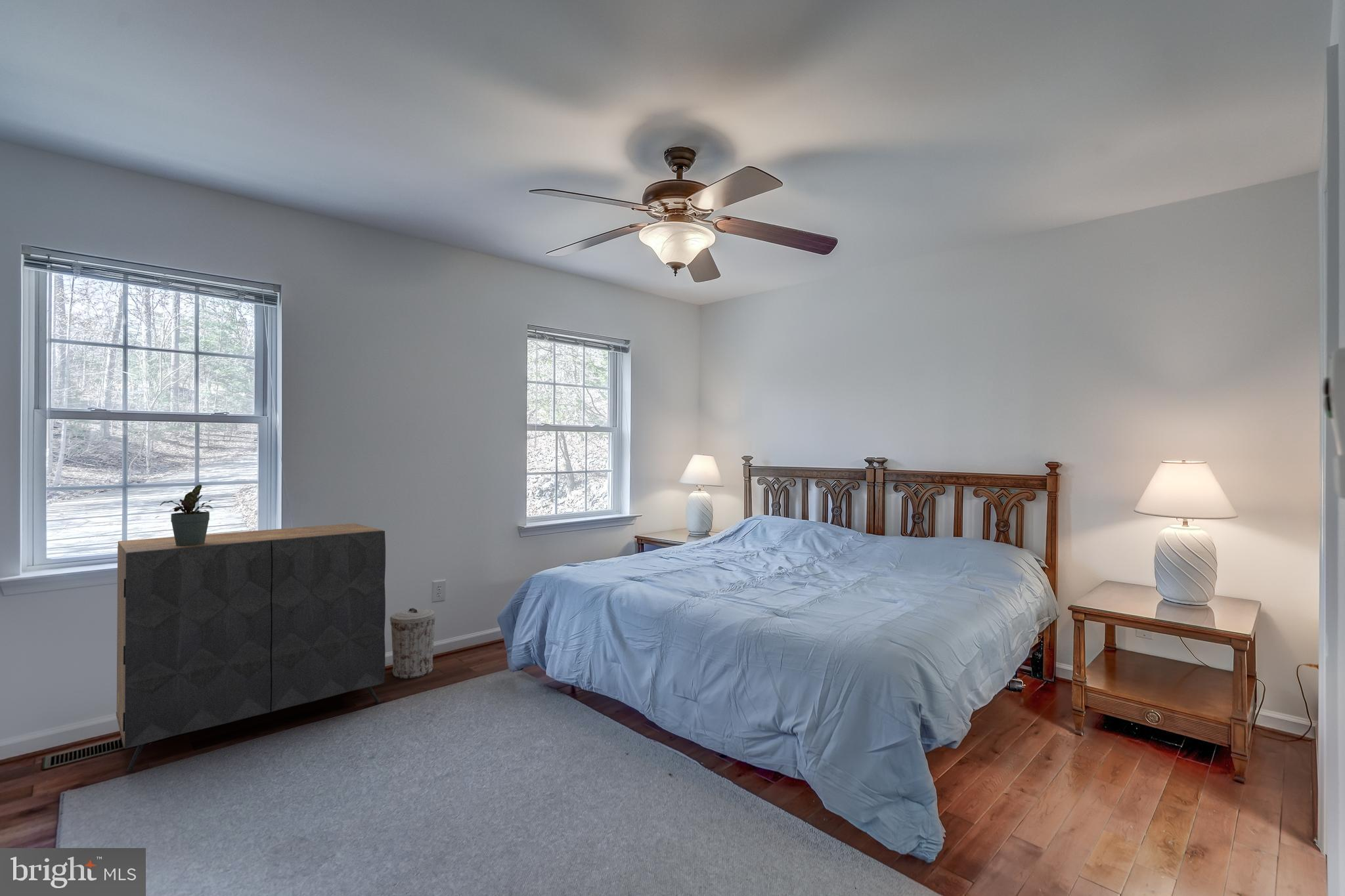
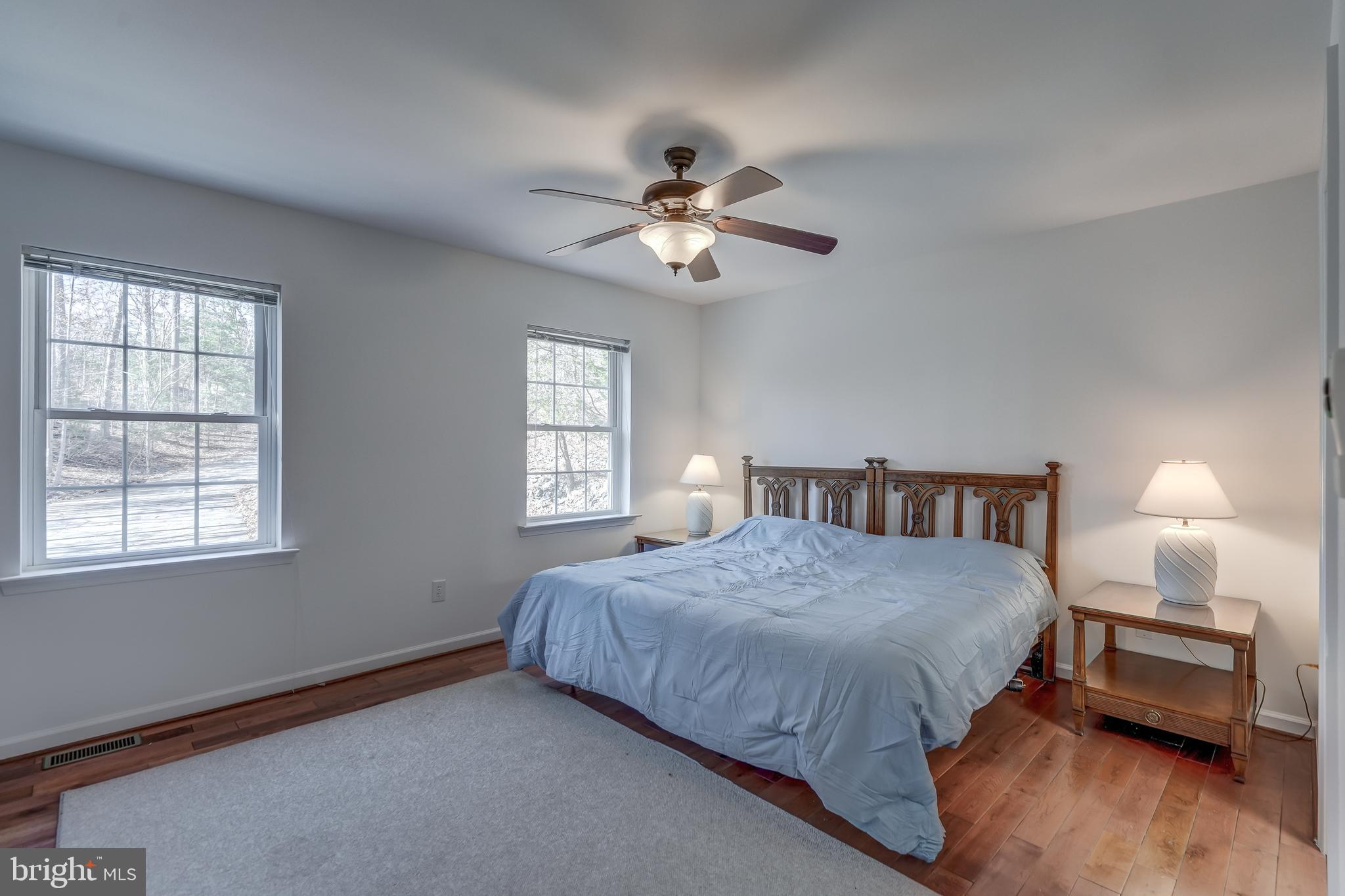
- potted plant [160,484,218,546]
- dresser [116,523,386,772]
- trash can [389,607,437,679]
